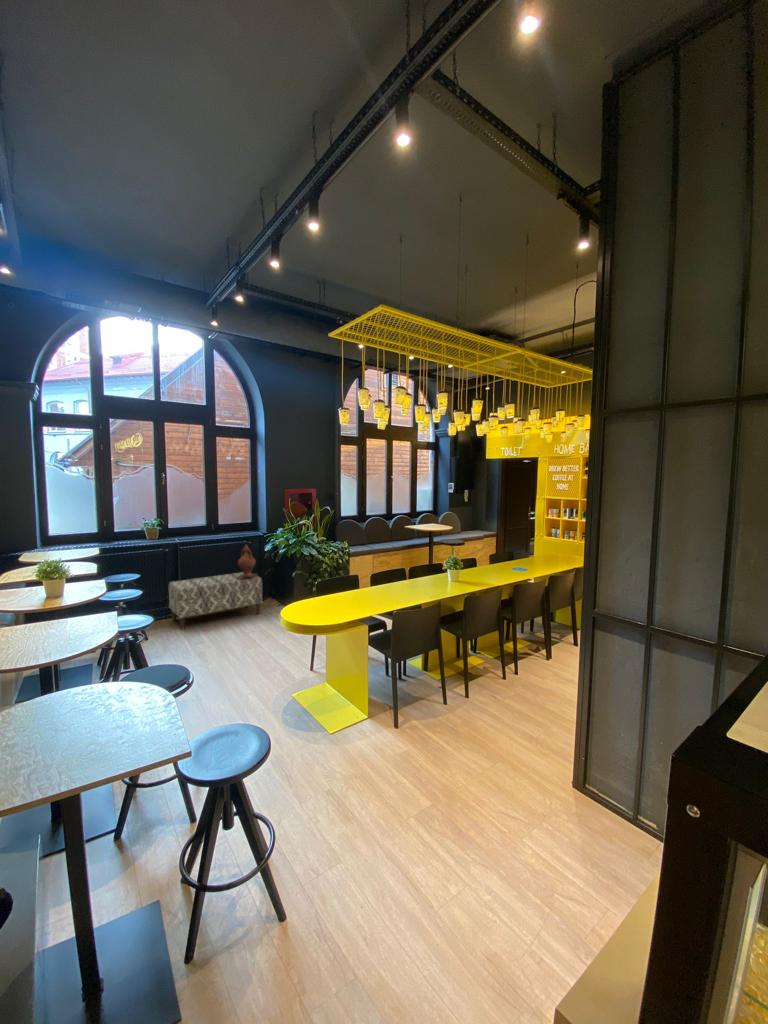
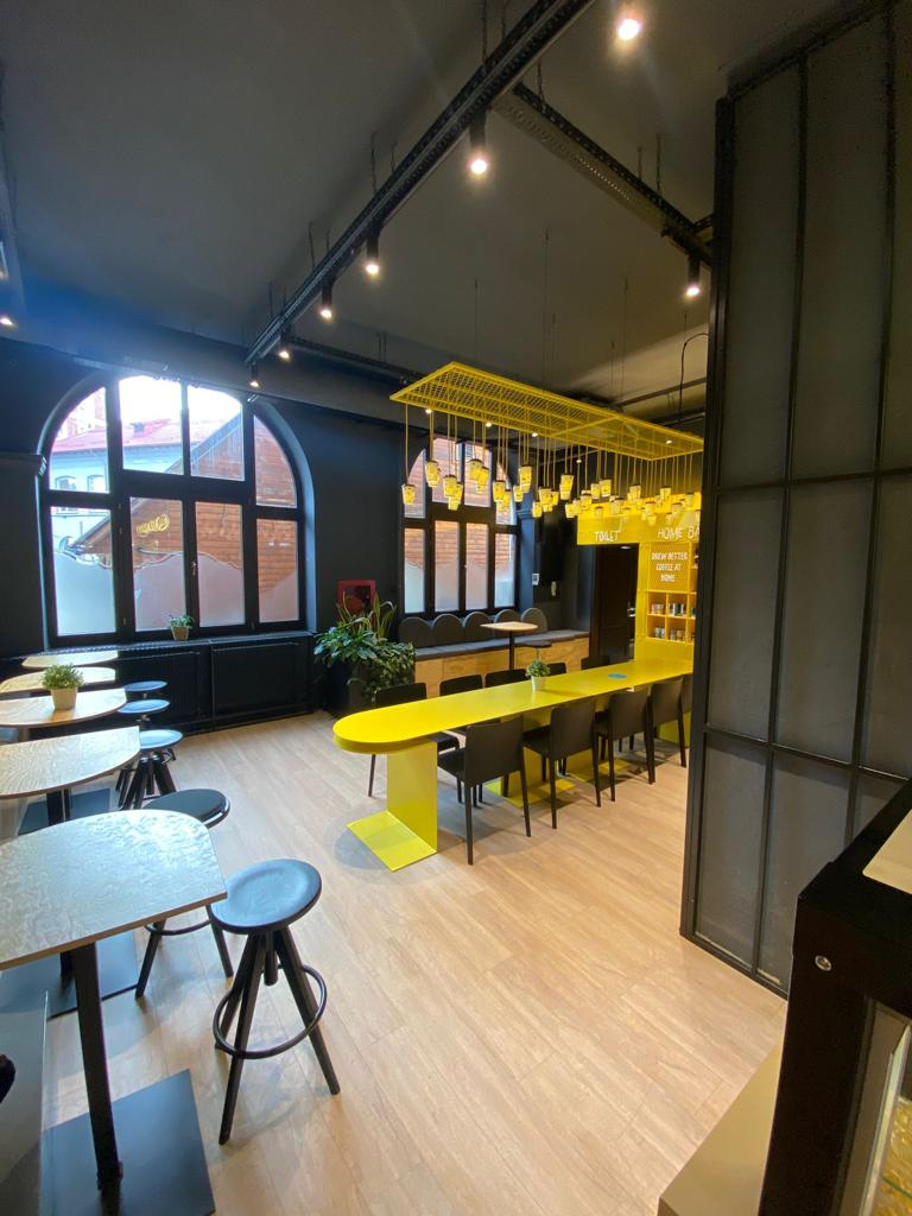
- lidded ewer [237,543,258,580]
- bench [168,571,263,631]
